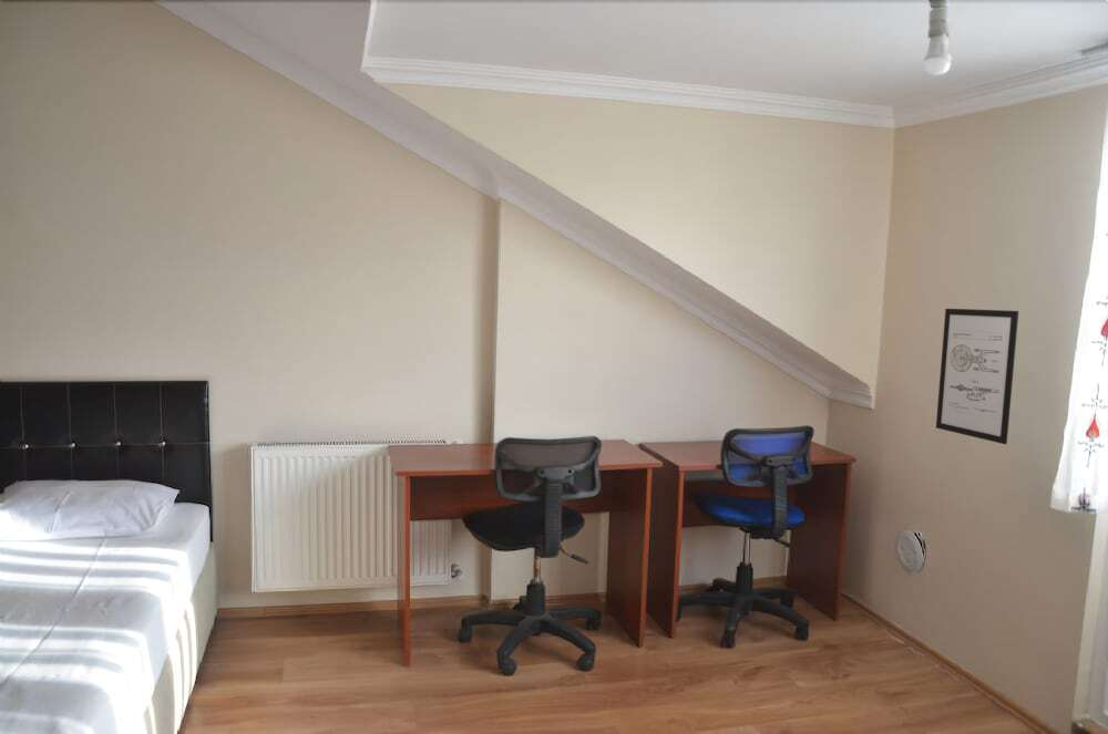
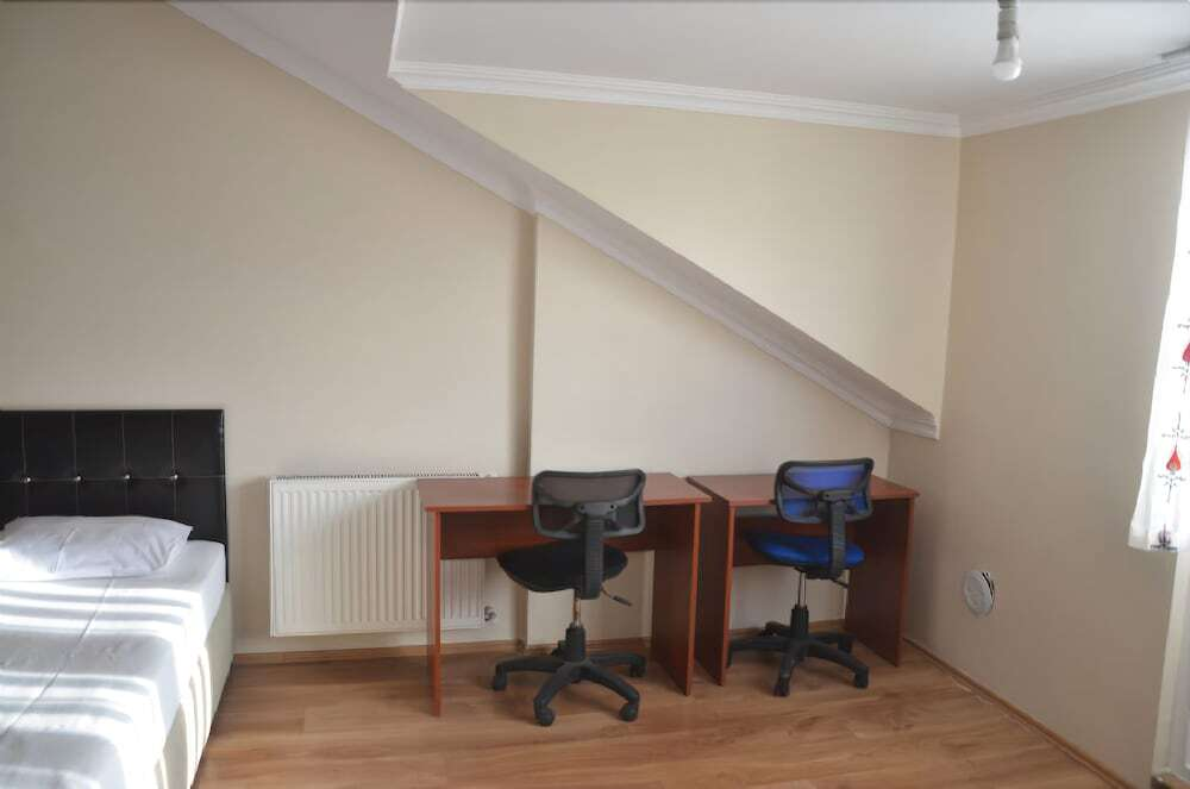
- wall art [935,308,1019,445]
